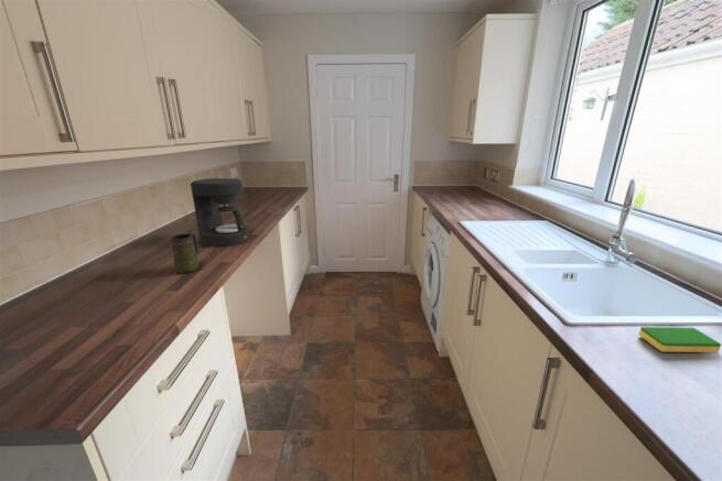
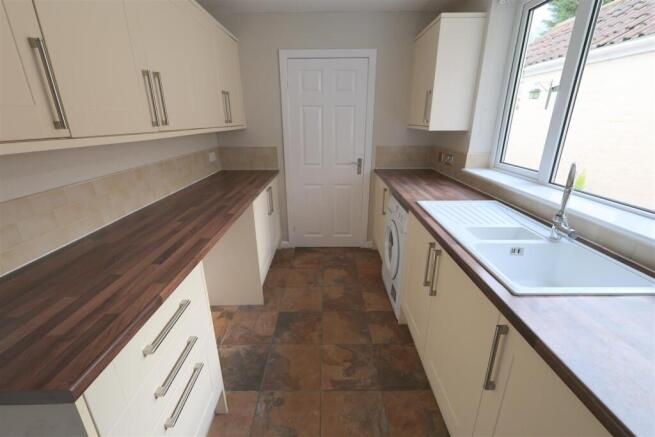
- coffee maker [190,177,250,248]
- mug [170,230,201,274]
- dish sponge [637,326,722,353]
